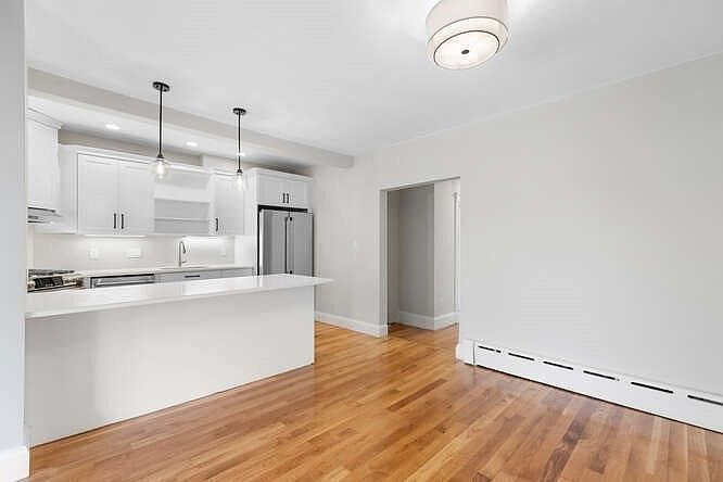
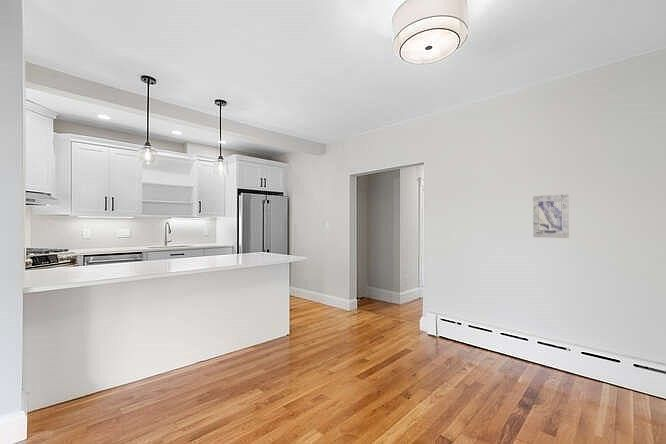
+ wall art [532,193,570,239]
